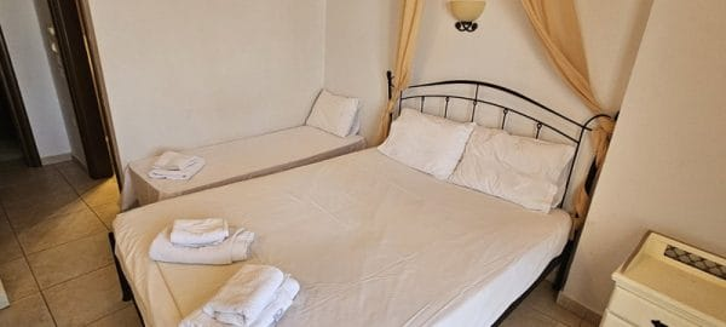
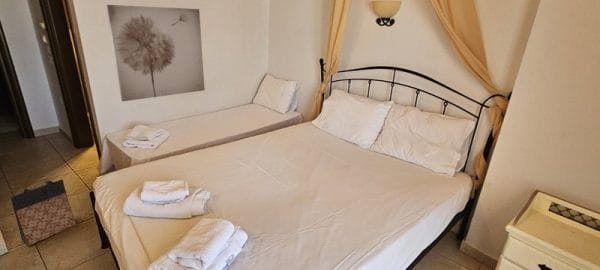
+ bag [10,178,77,247]
+ wall art [106,4,206,102]
